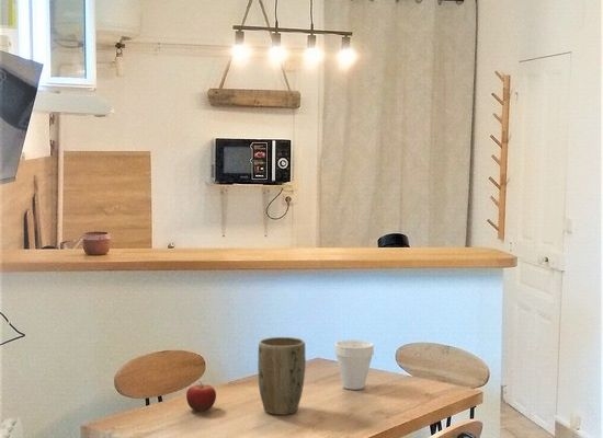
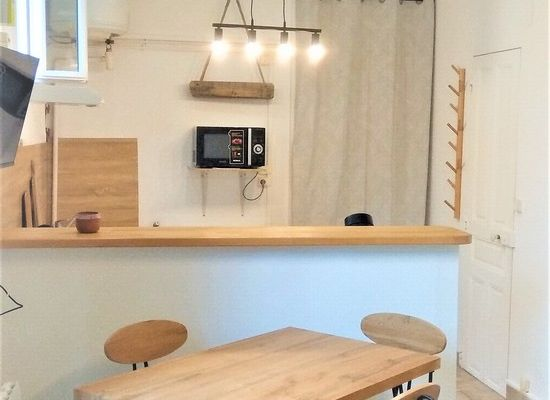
- fruit [185,382,217,412]
- plant pot [257,336,307,416]
- cup [333,339,375,391]
